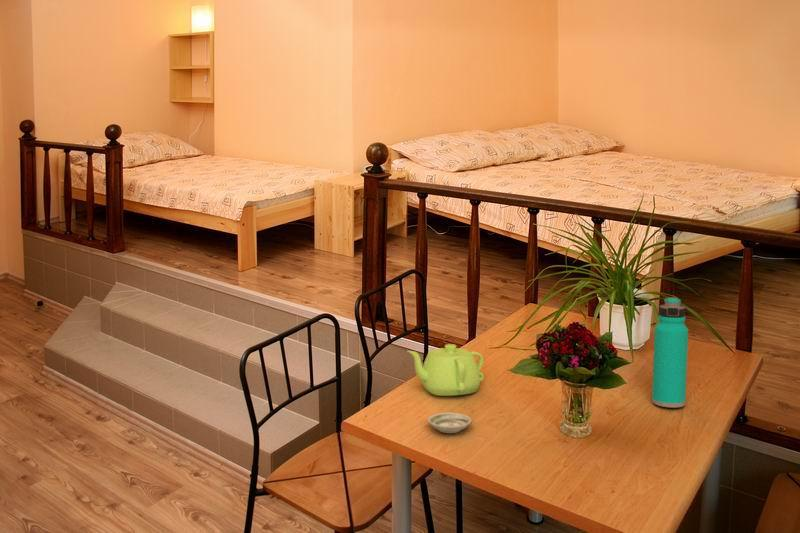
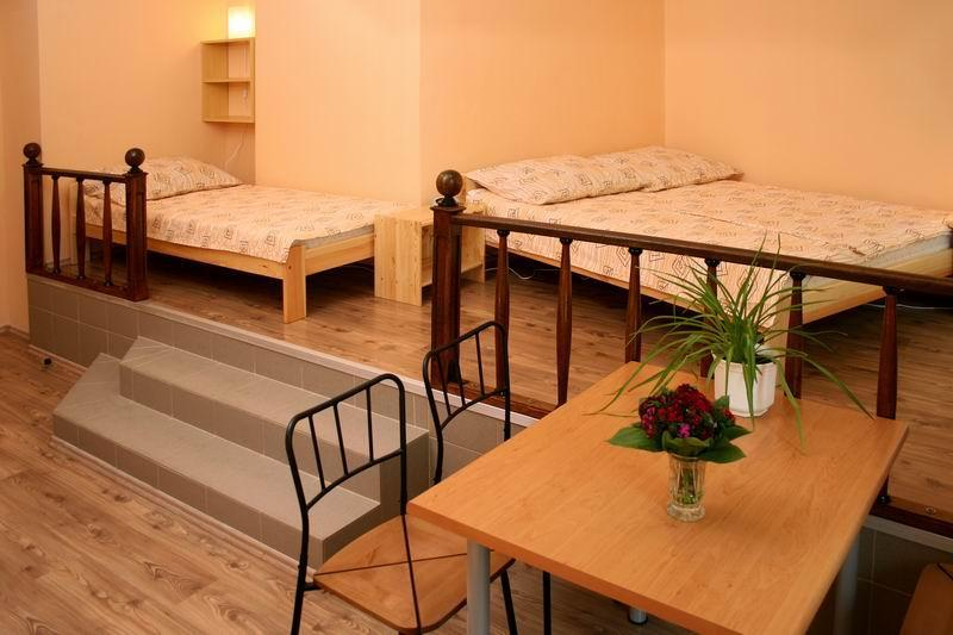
- saucer [427,412,473,434]
- teapot [406,343,485,397]
- water bottle [651,296,689,409]
